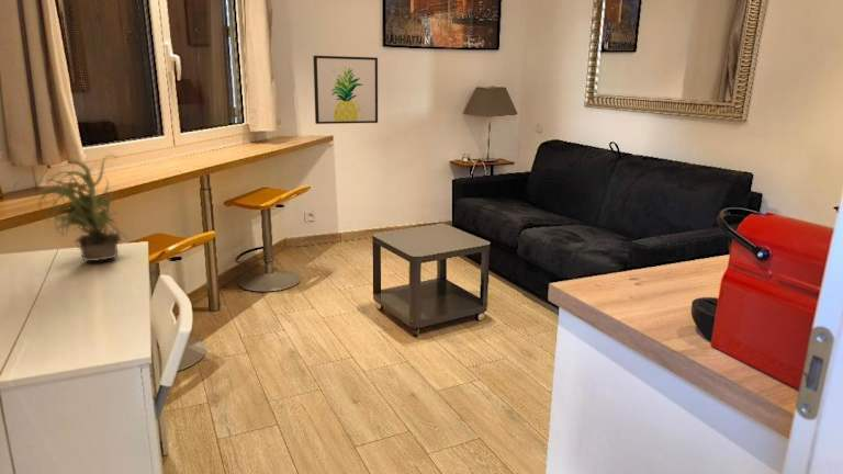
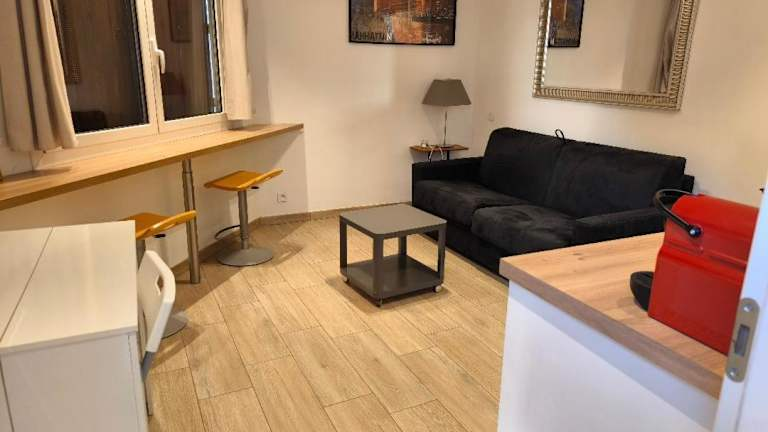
- wall art [312,55,379,125]
- potted plant [37,154,131,262]
